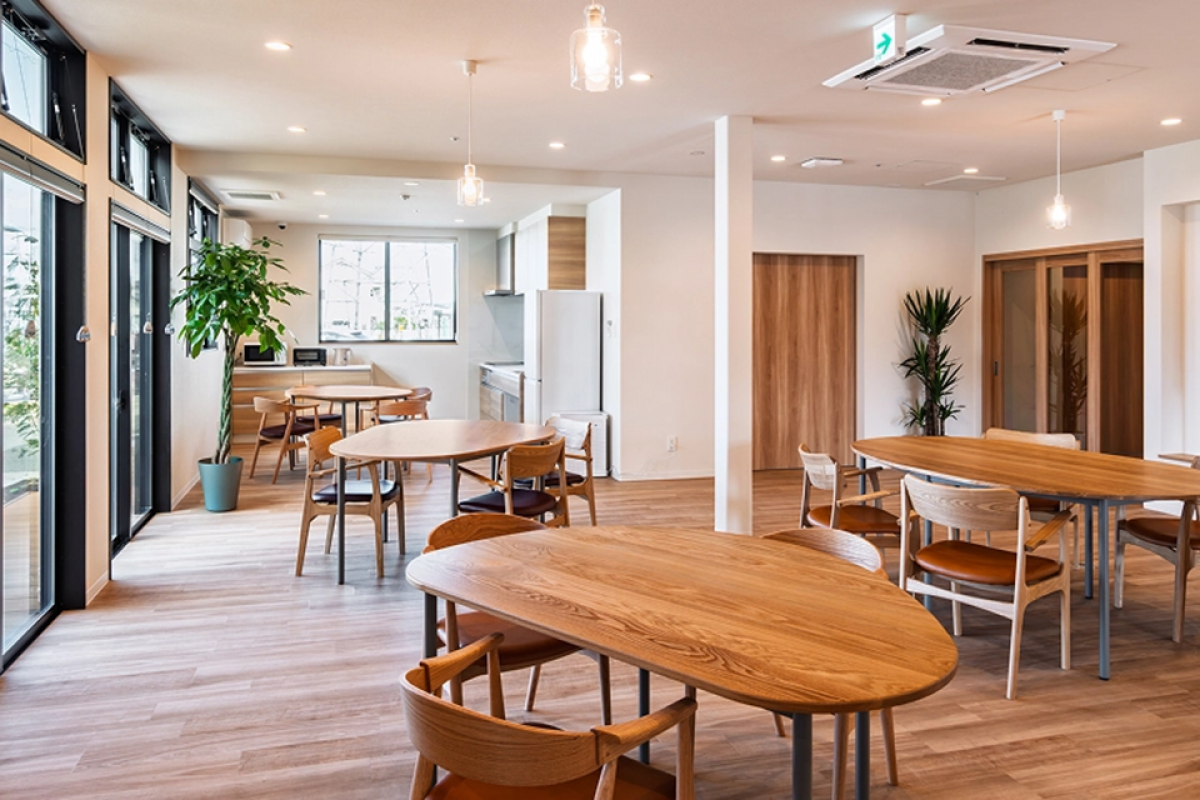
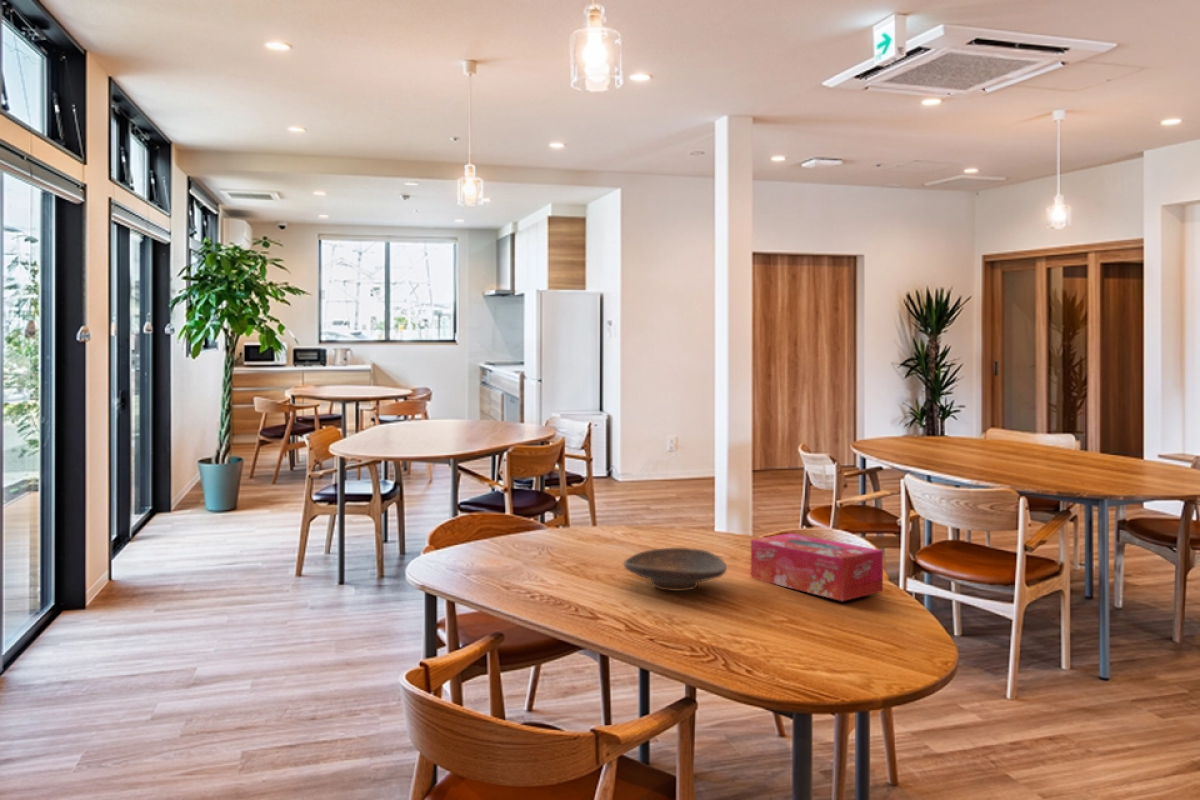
+ decorative bowl [622,547,728,592]
+ tissue box [750,532,884,602]
